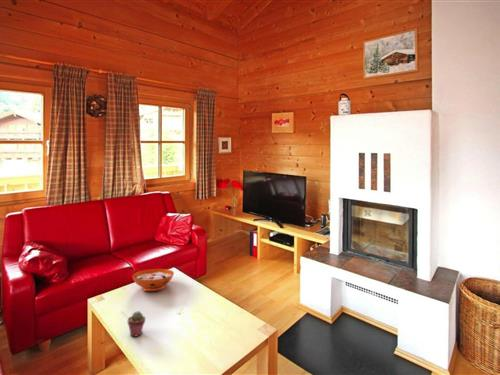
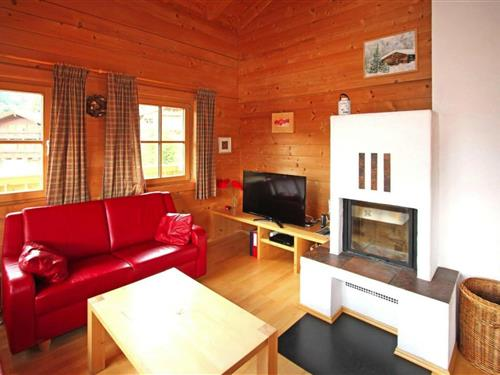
- decorative bowl [131,268,175,292]
- potted succulent [127,310,146,338]
